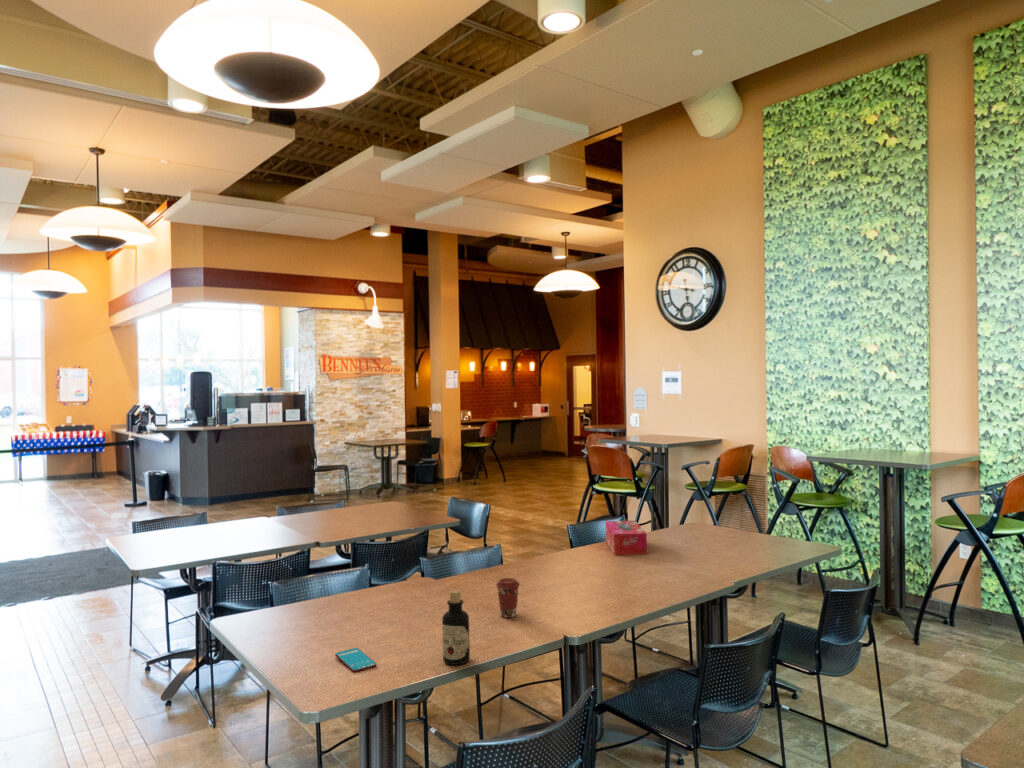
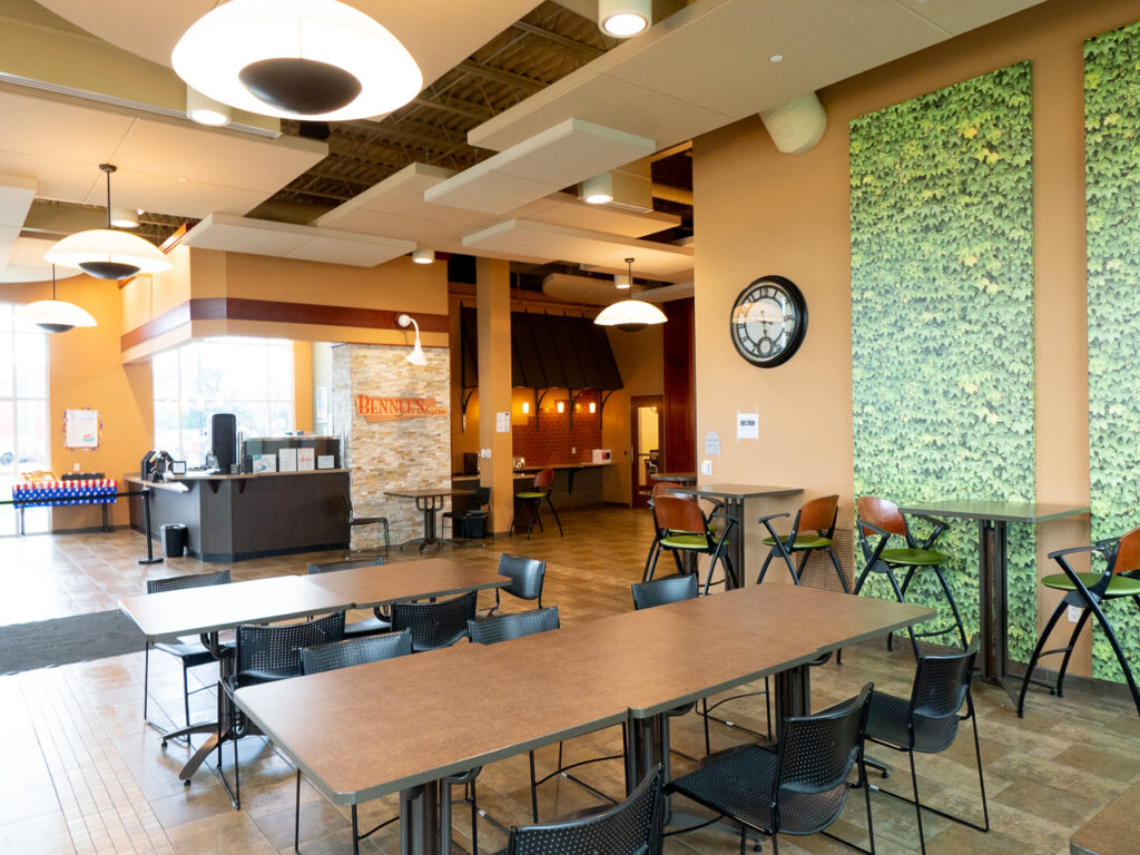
- coffee cup [495,577,521,619]
- smartphone [334,647,377,674]
- tissue box [604,520,648,556]
- bottle [441,589,471,666]
